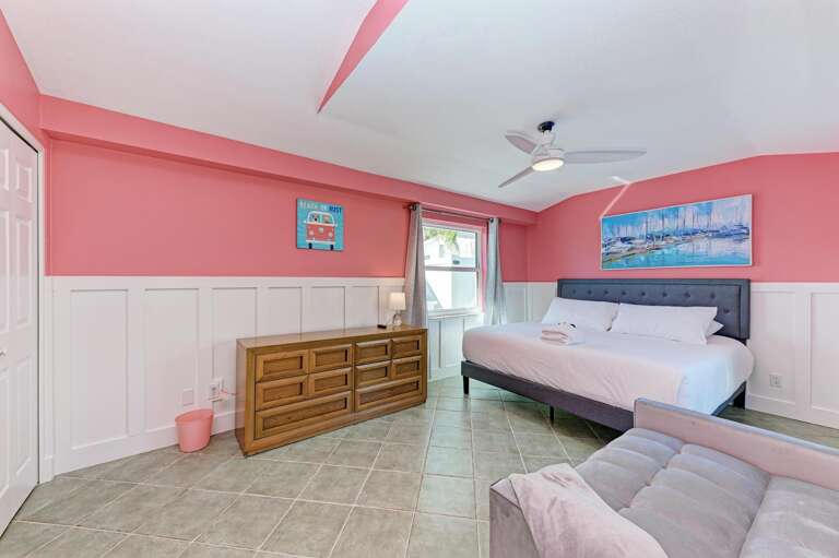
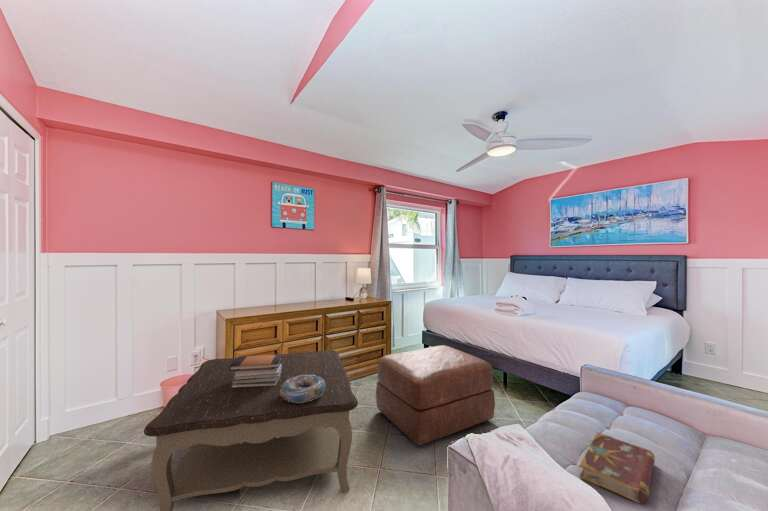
+ coffee table [143,349,359,511]
+ book stack [230,353,283,388]
+ ottoman [375,344,496,447]
+ book [578,431,656,505]
+ decorative bowl [280,375,325,403]
